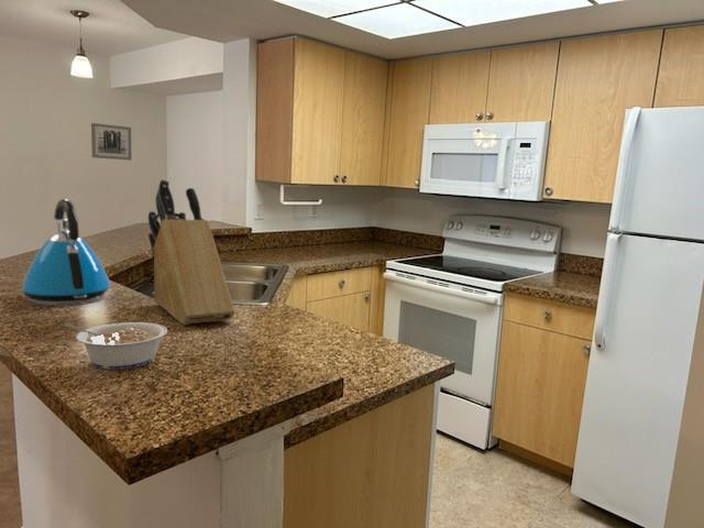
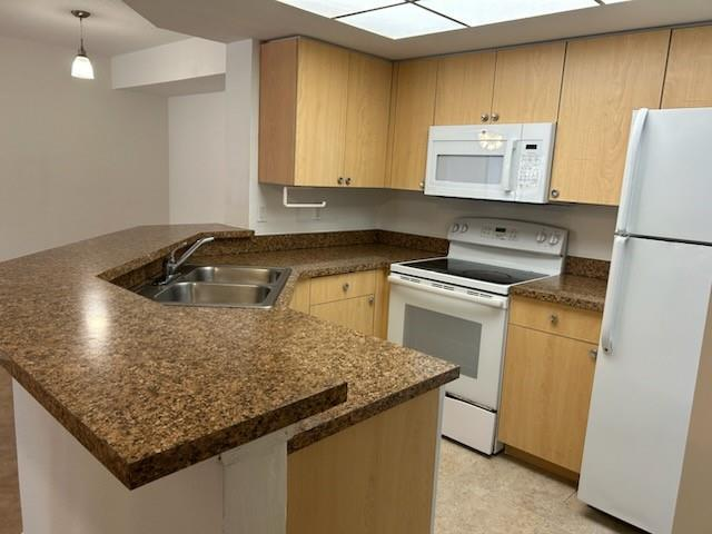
- kettle [20,198,112,307]
- knife block [147,178,235,326]
- wall art [90,122,133,161]
- legume [64,321,168,371]
